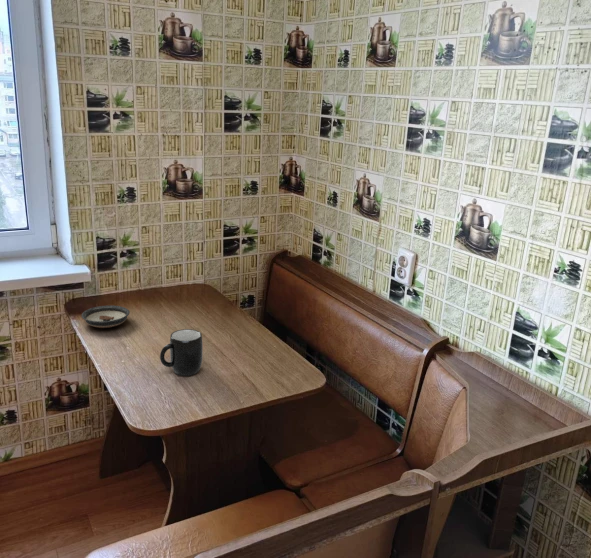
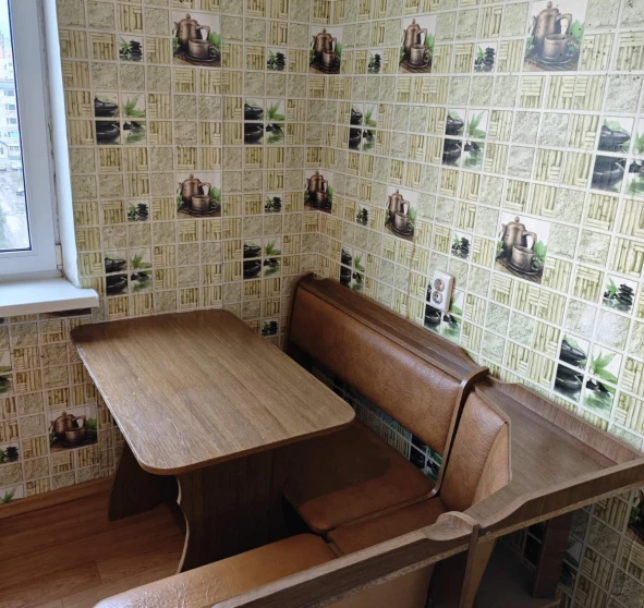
- mug [159,328,204,377]
- saucer [81,305,131,329]
